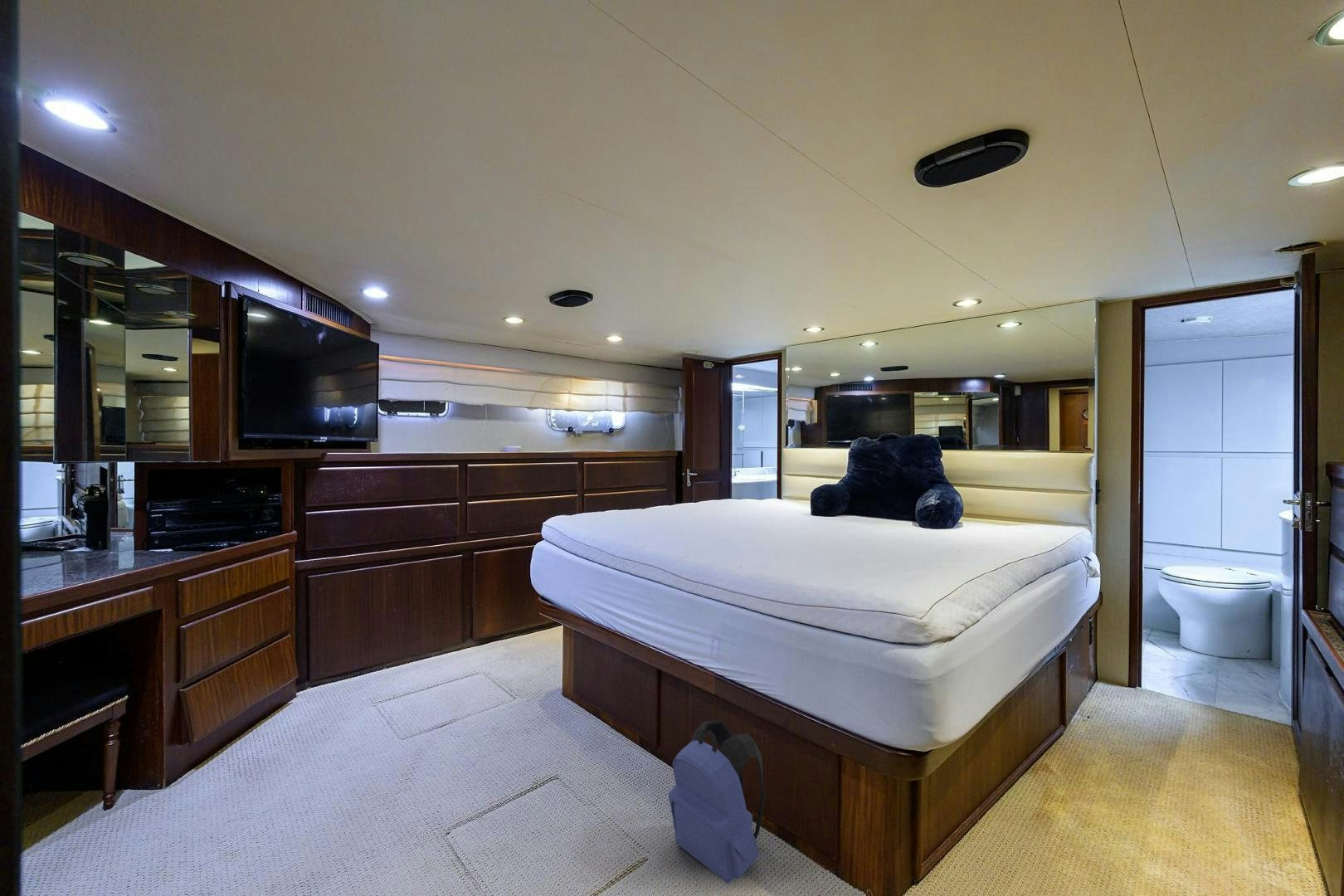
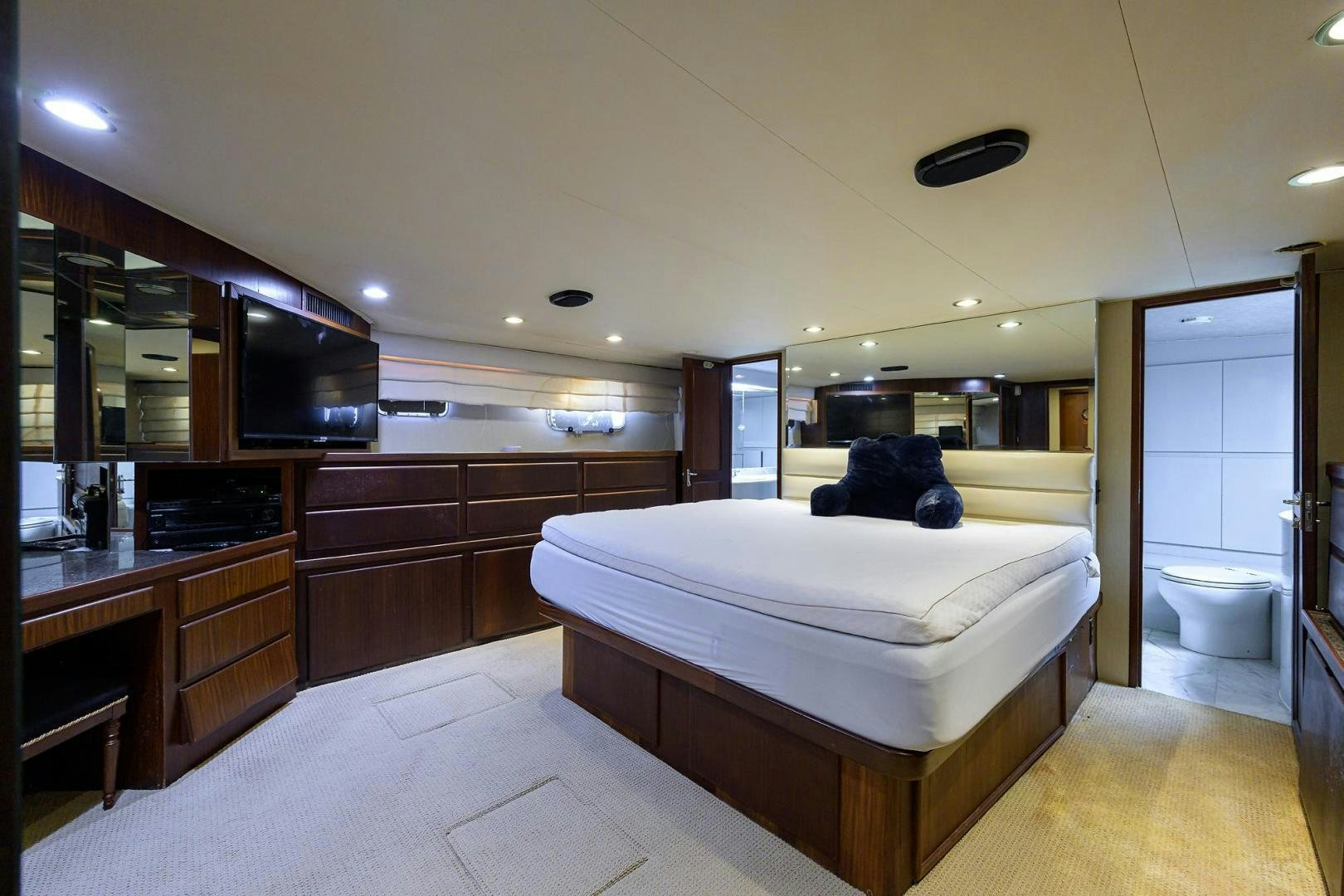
- backpack [668,719,766,884]
